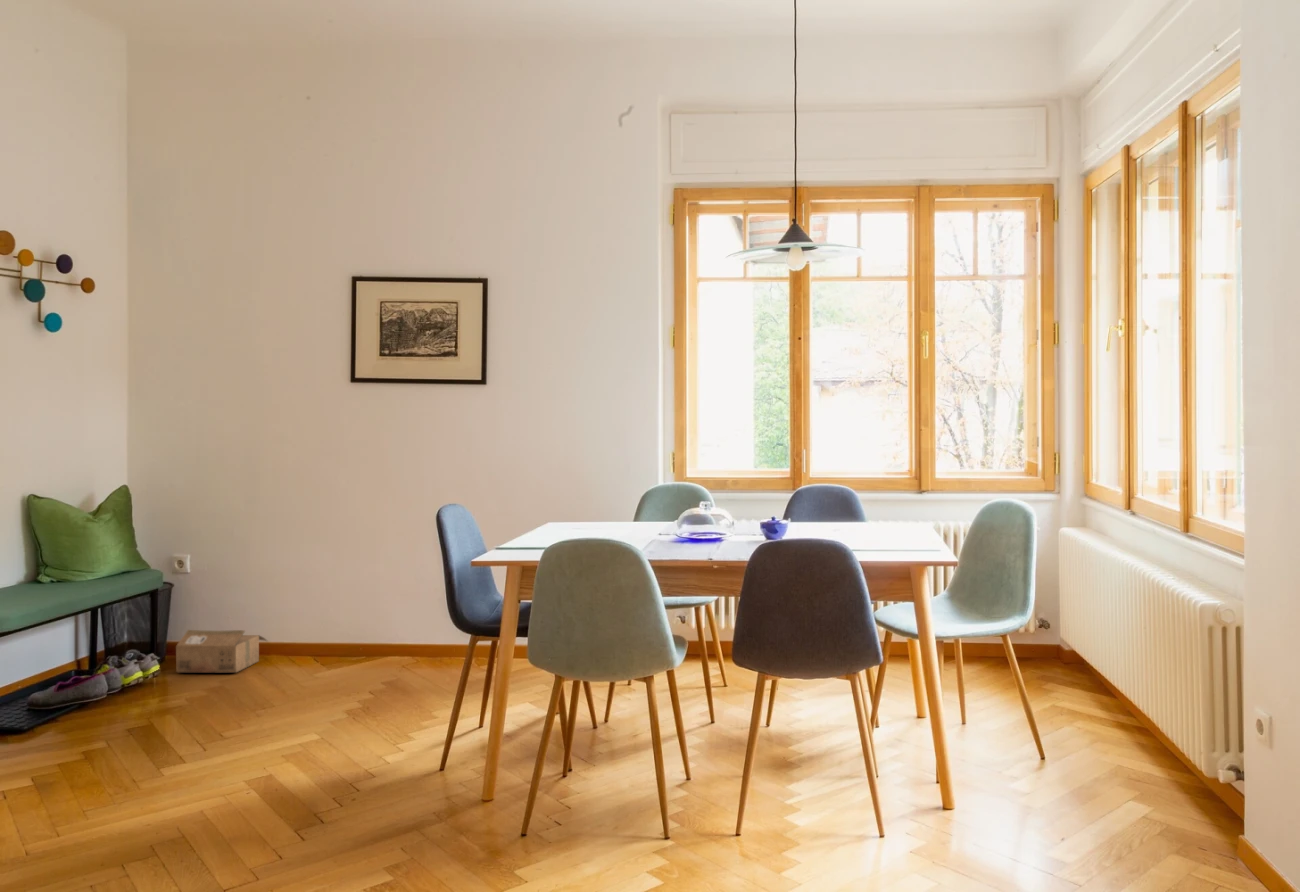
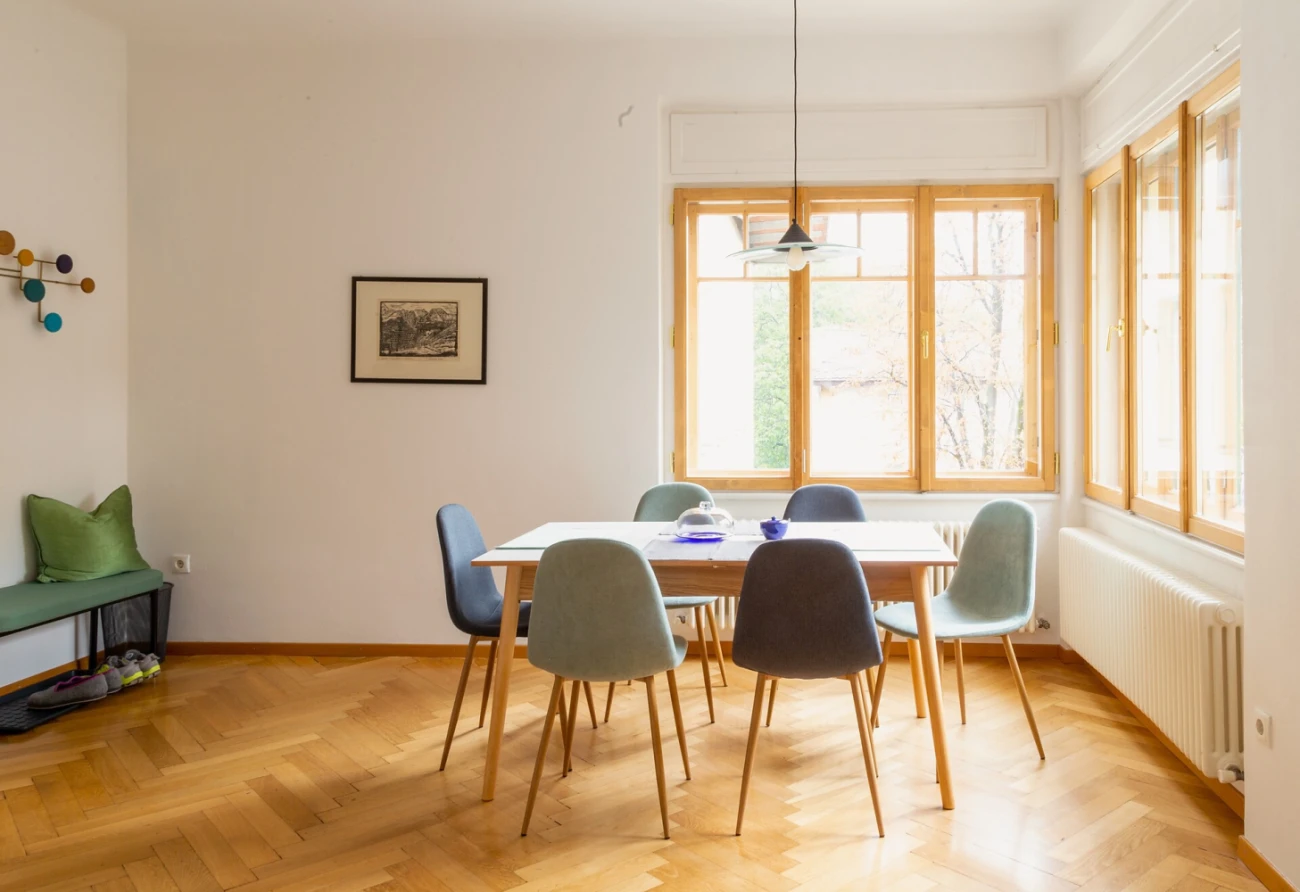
- cardboard box [175,629,268,673]
